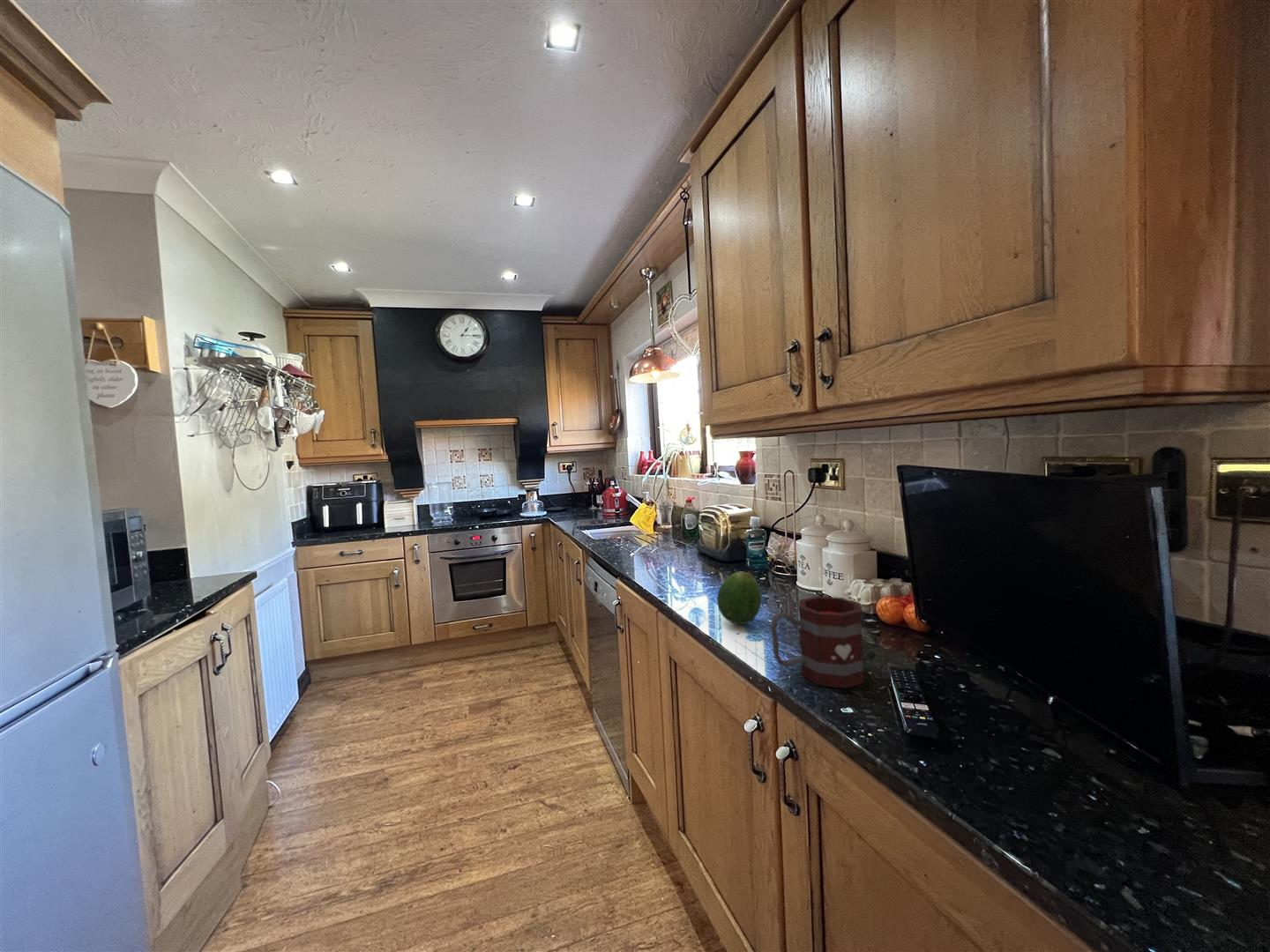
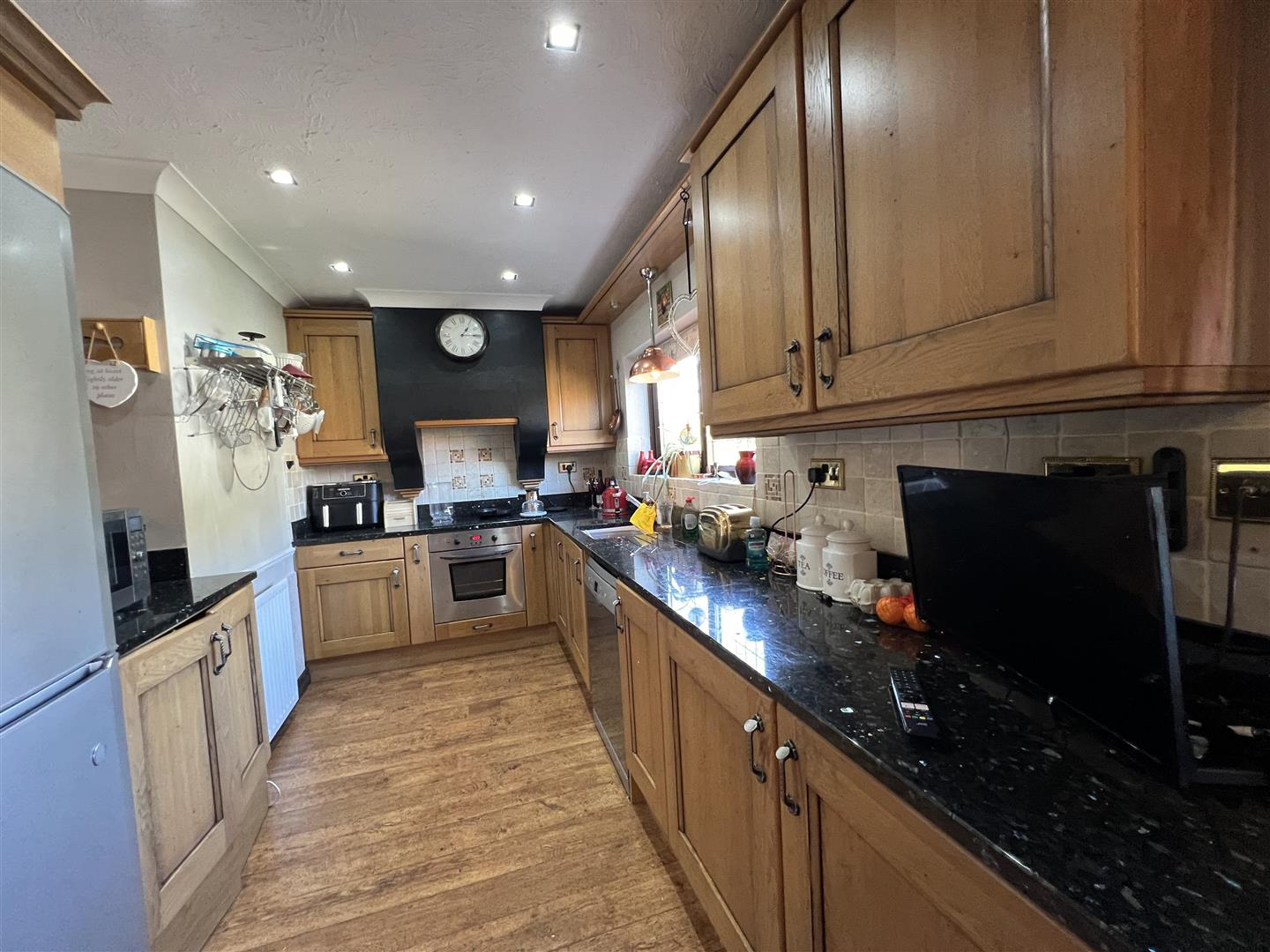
- fruit [716,570,762,626]
- mug [770,595,865,689]
